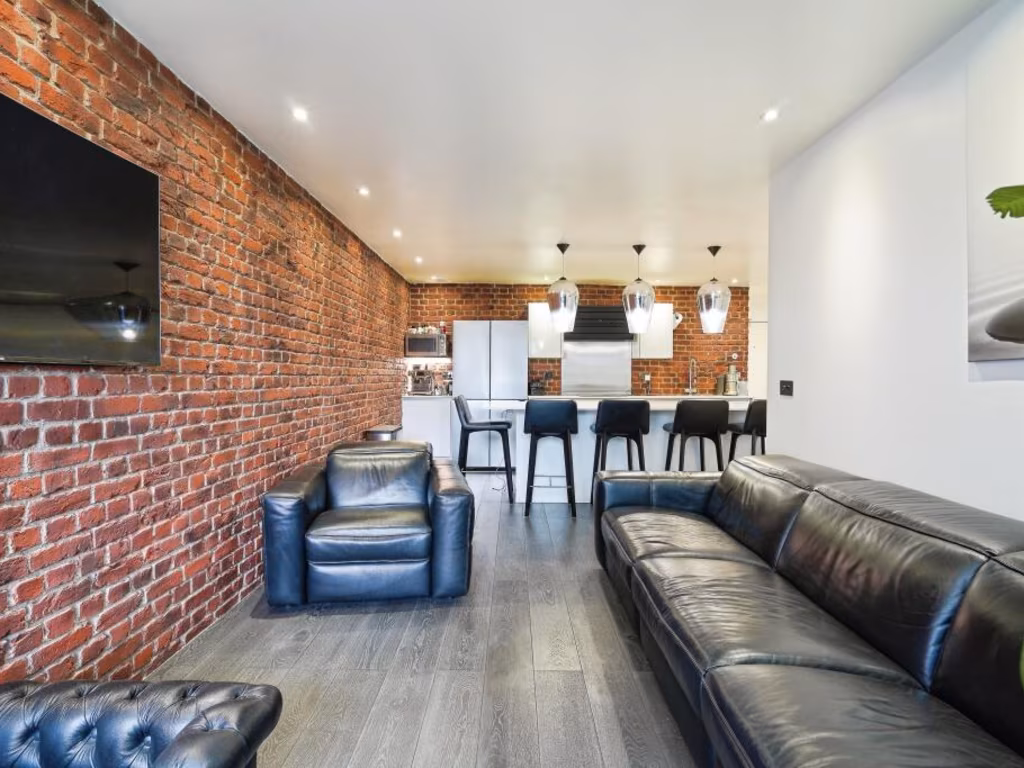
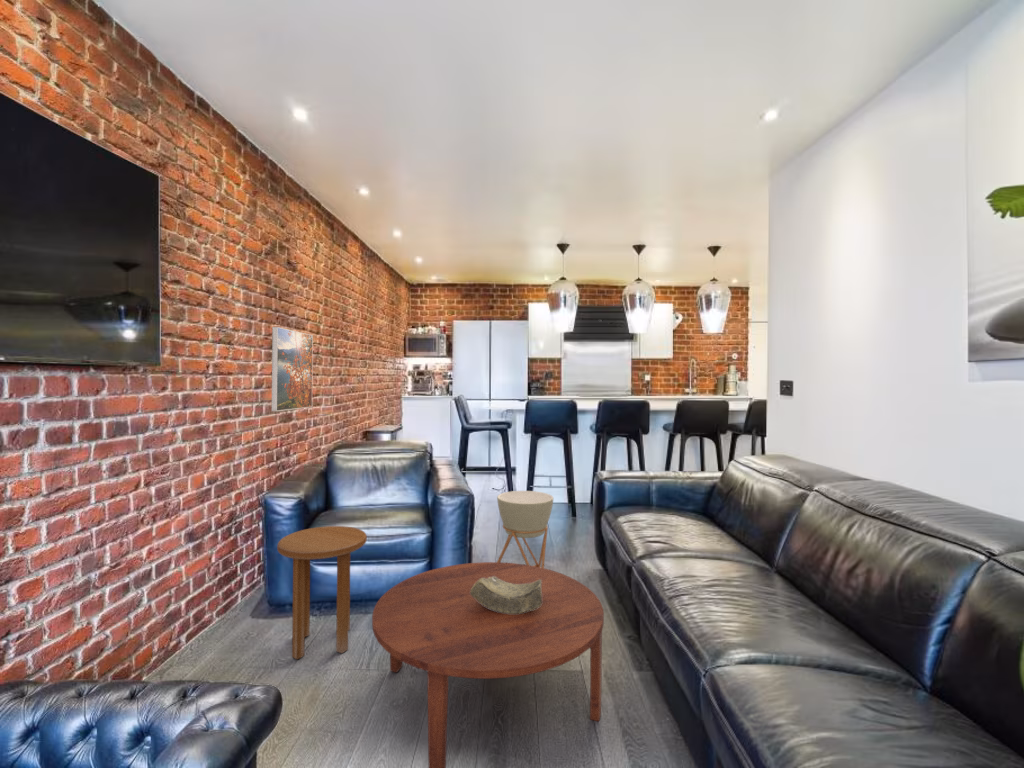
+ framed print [271,326,314,412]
+ side table [276,525,368,661]
+ coffee table [371,561,605,768]
+ decorative bowl [470,576,542,614]
+ planter [496,490,554,568]
